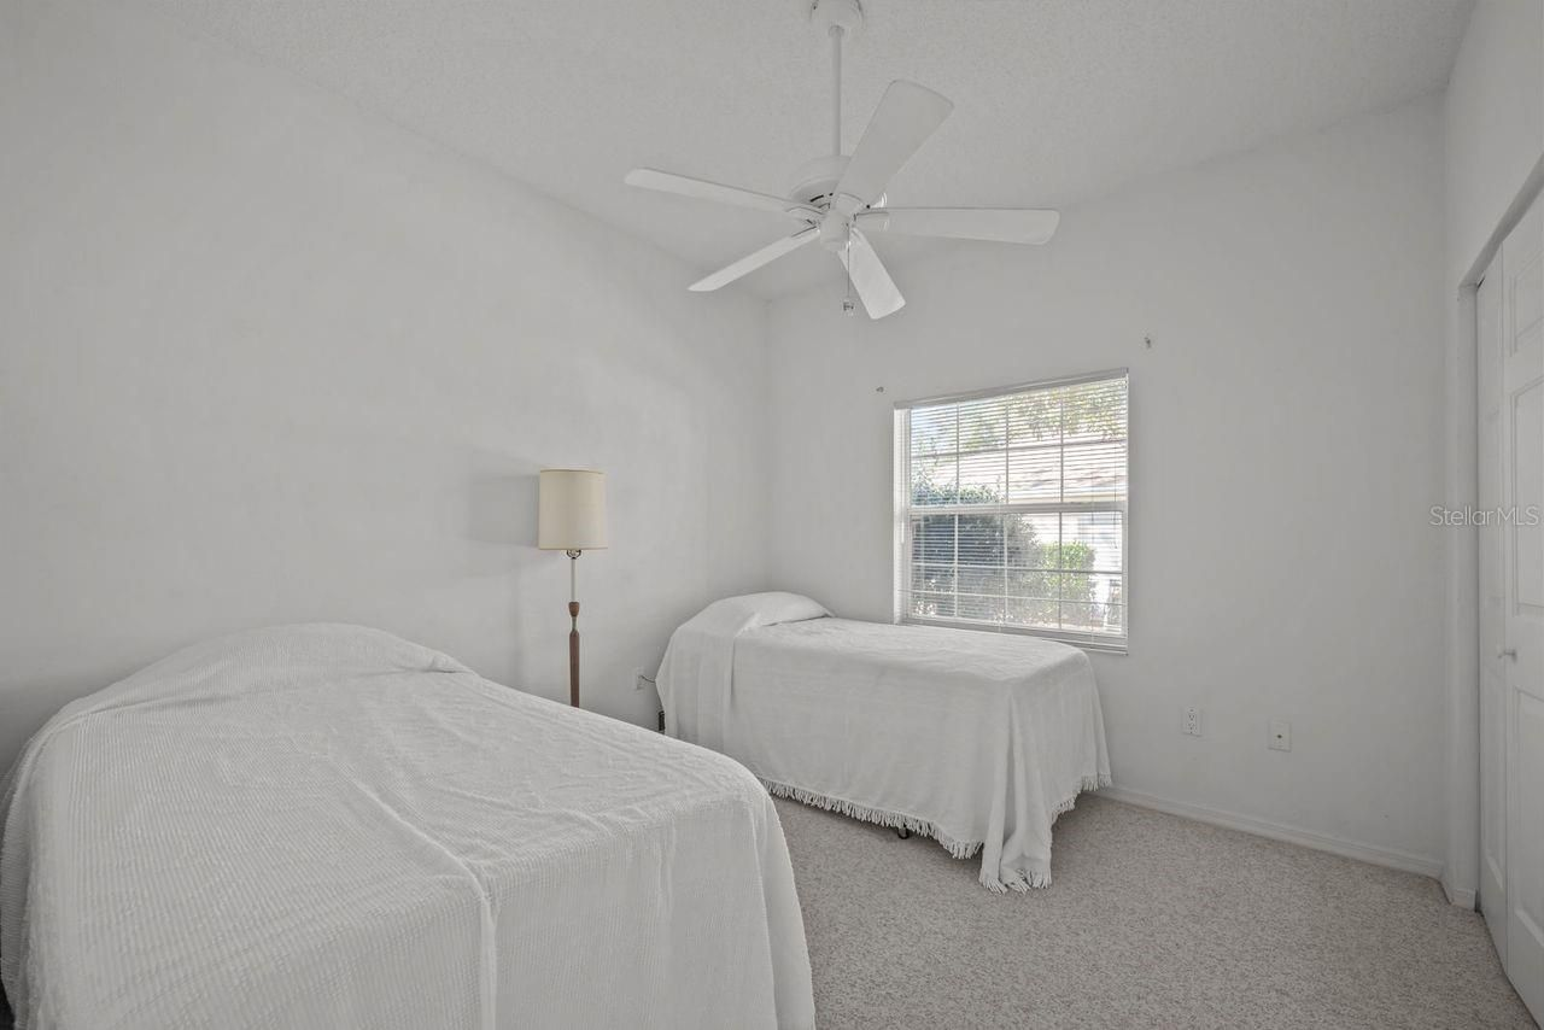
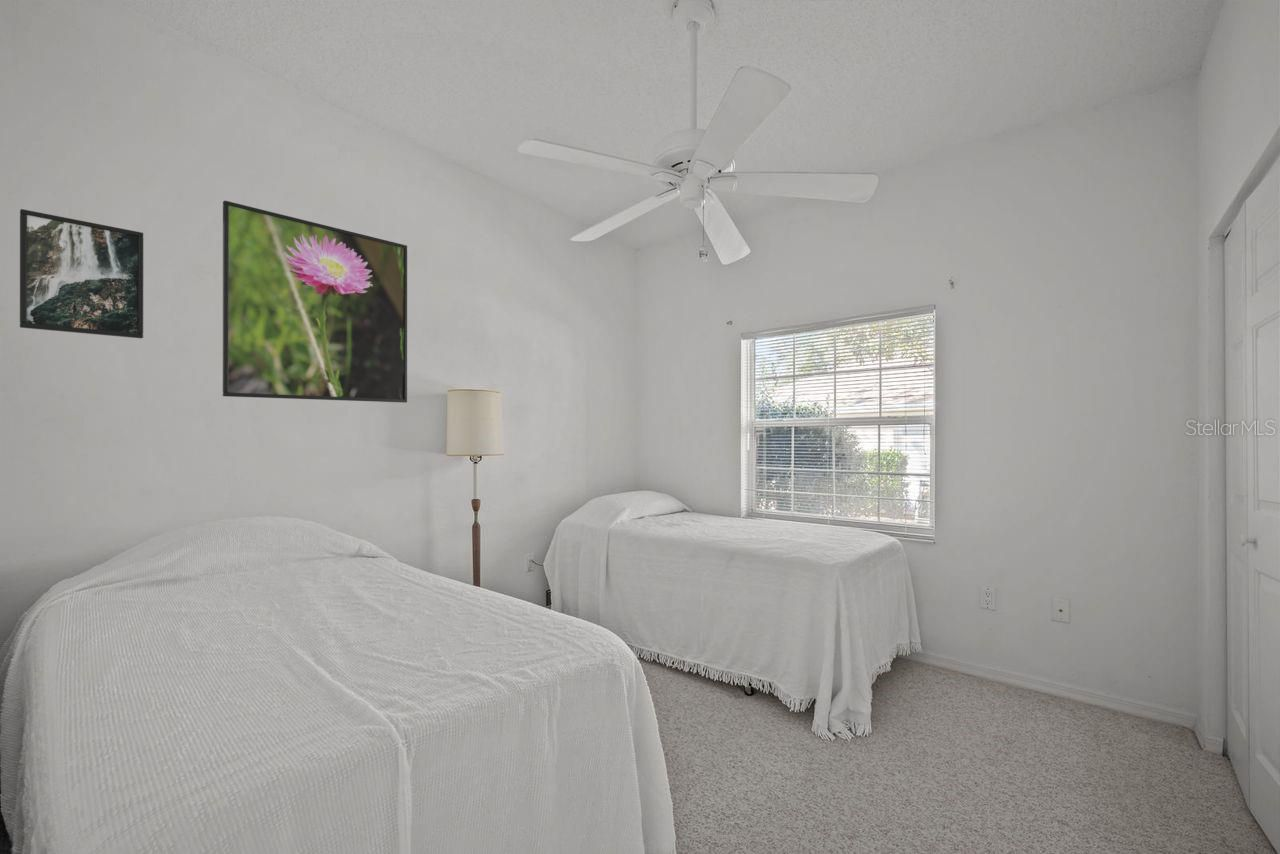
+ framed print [222,200,408,404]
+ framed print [19,208,144,339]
